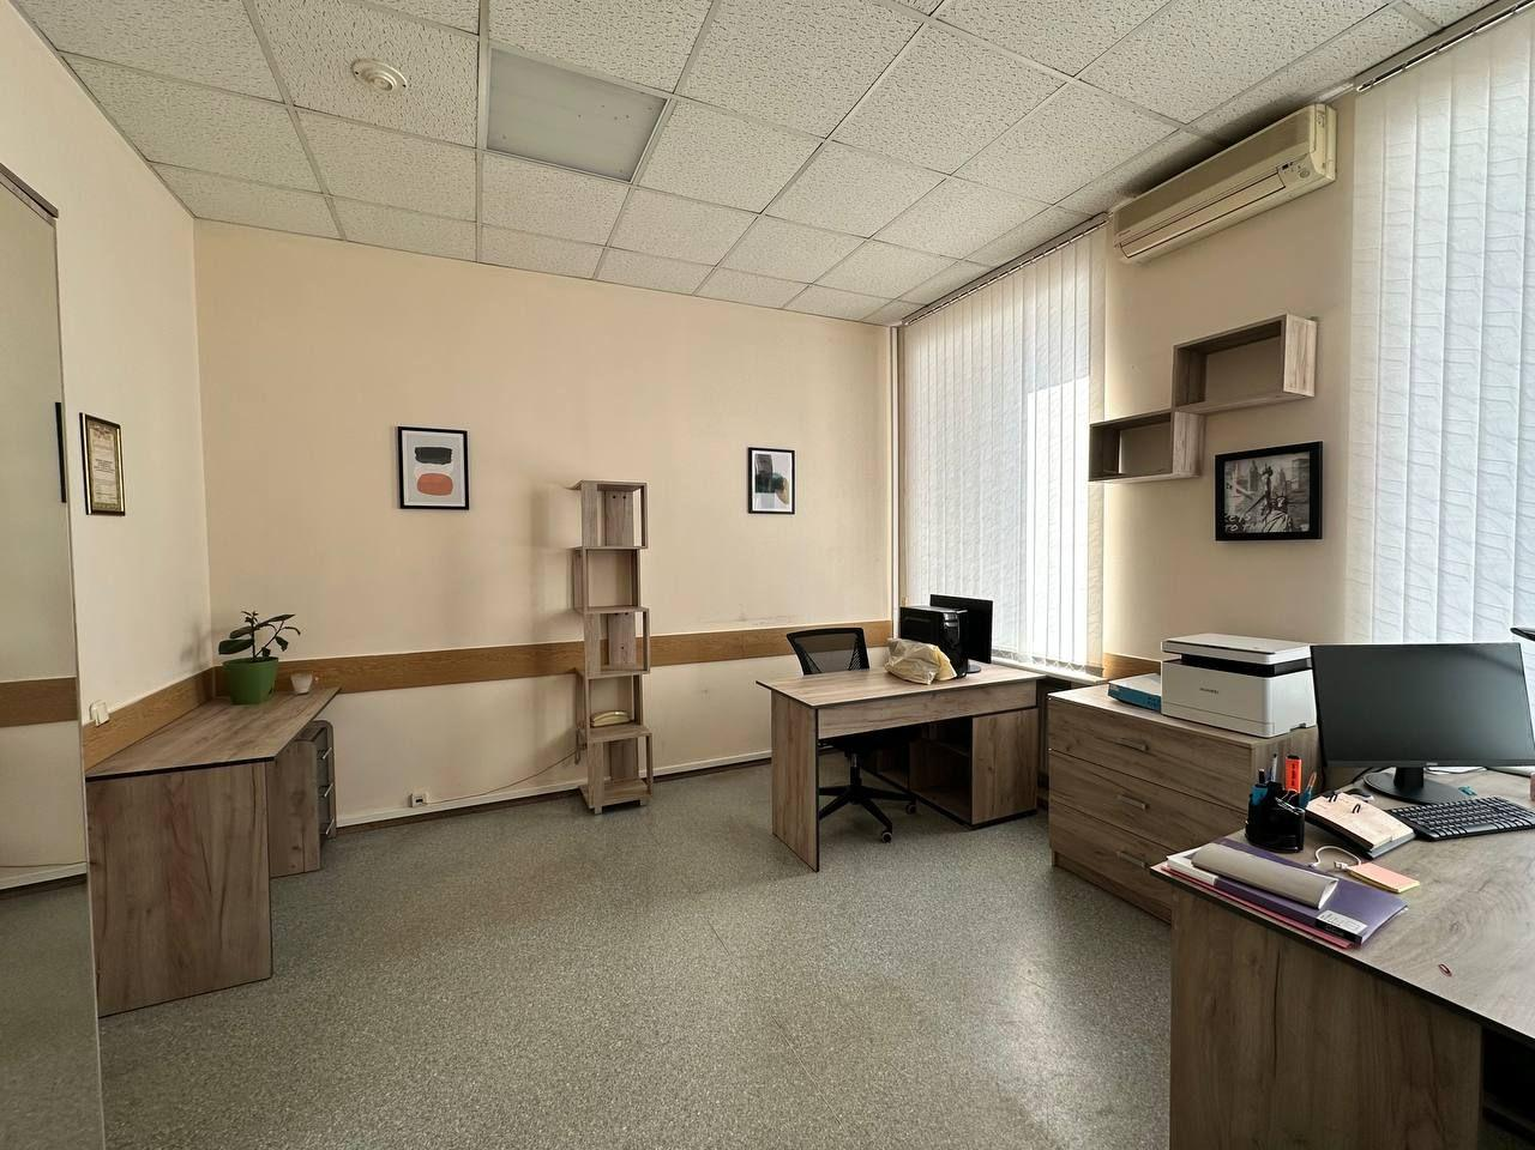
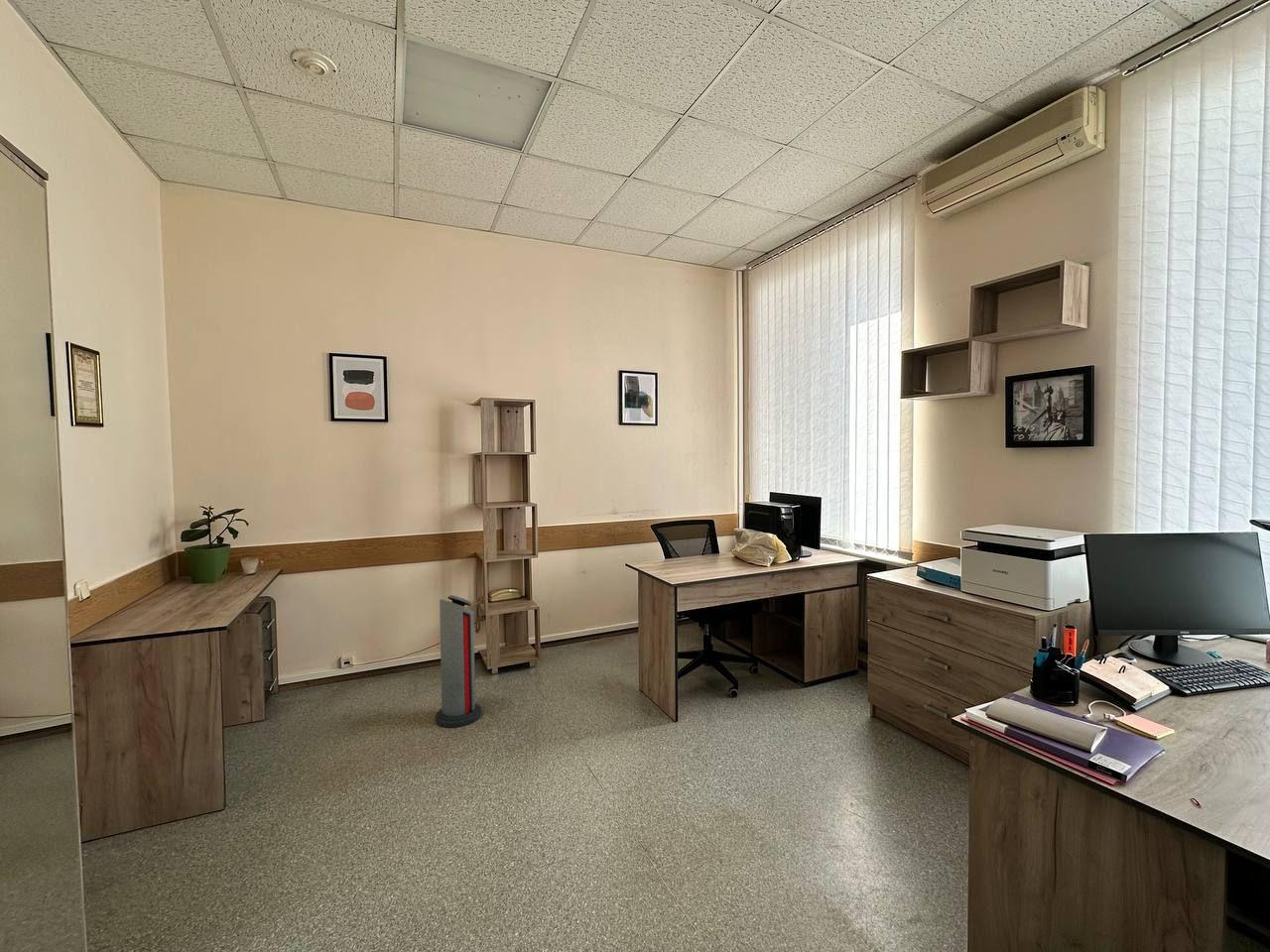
+ air purifier [435,594,483,728]
